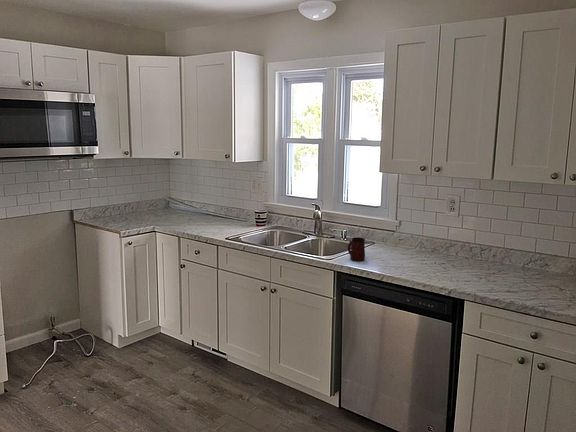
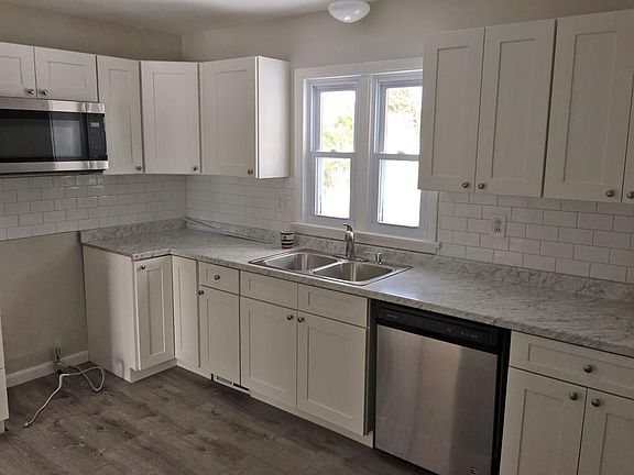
- mug [347,236,366,262]
